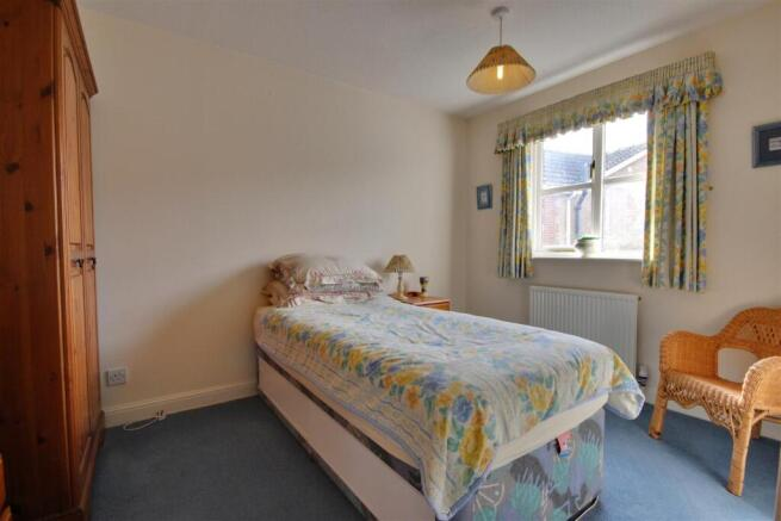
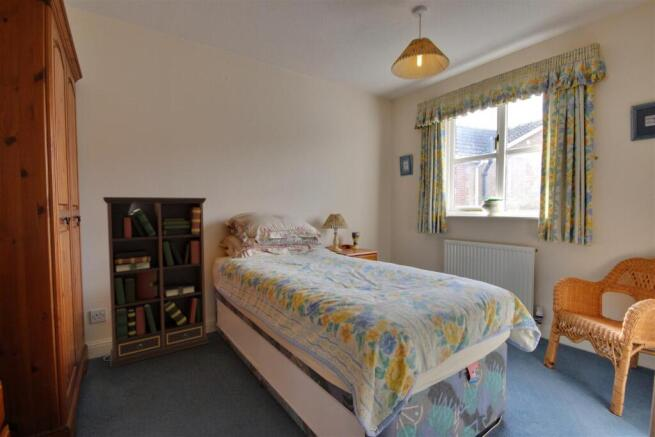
+ bookcase [102,196,210,369]
